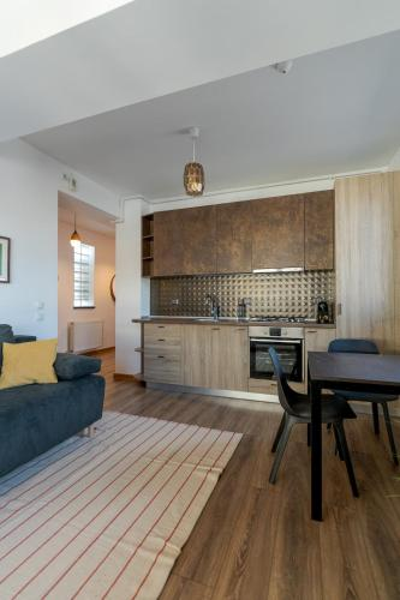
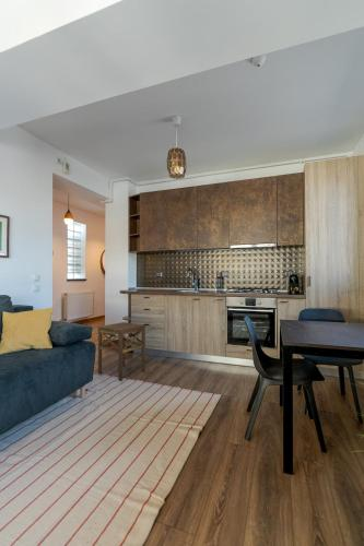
+ side table [97,321,146,382]
